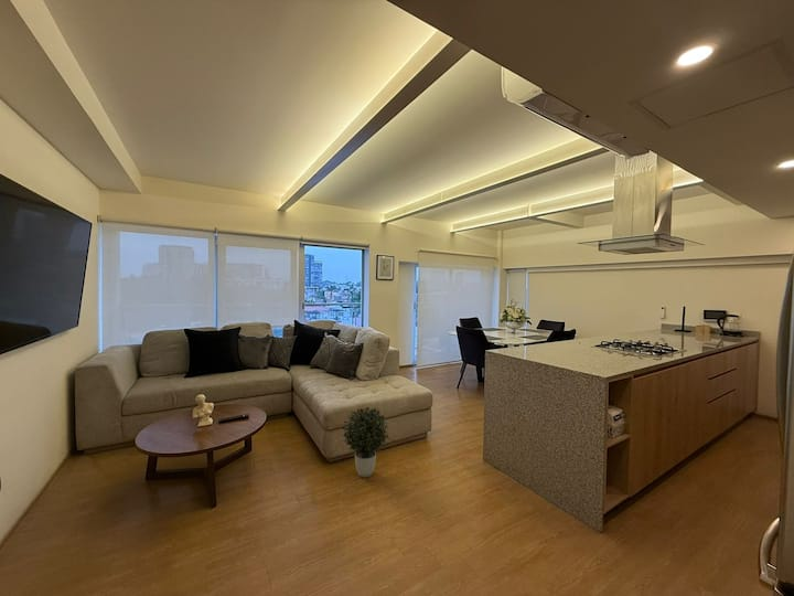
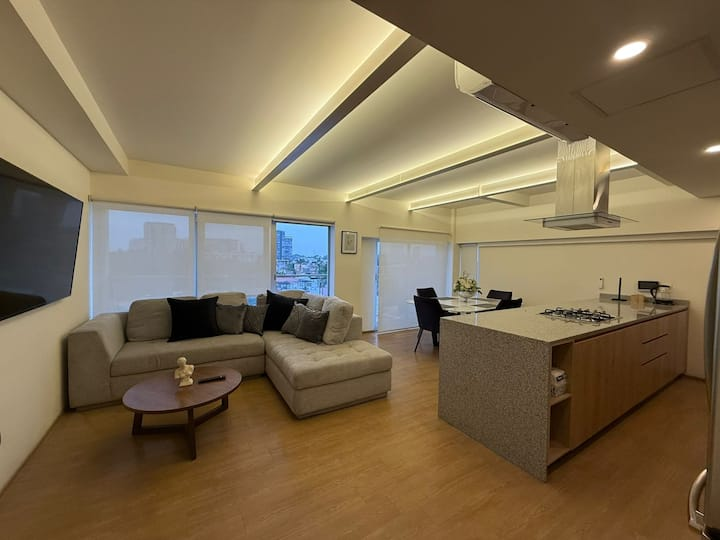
- potted plant [342,406,390,478]
